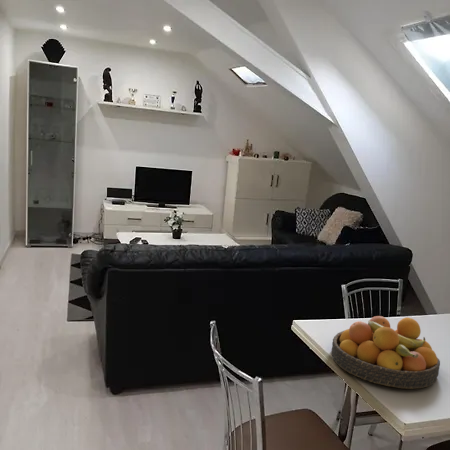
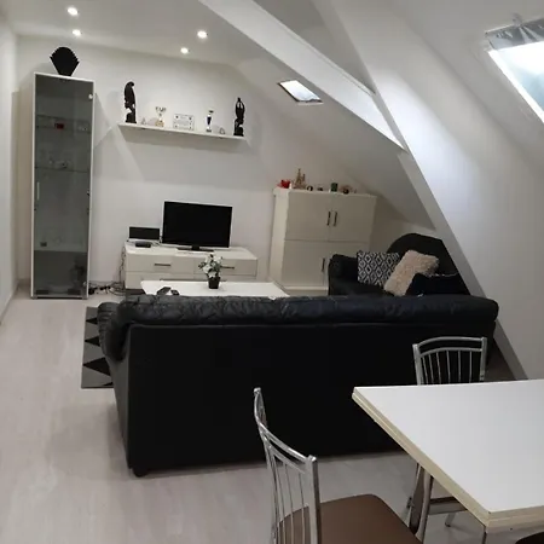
- fruit bowl [330,315,441,390]
